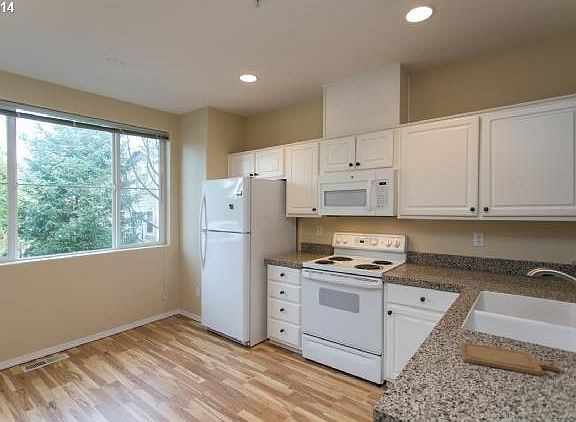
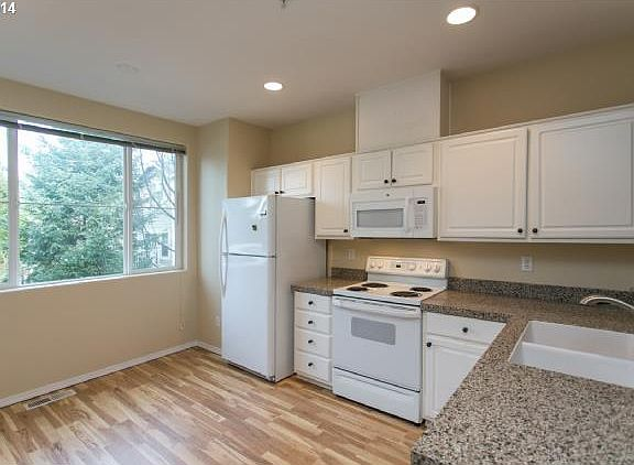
- chopping board [459,341,560,376]
